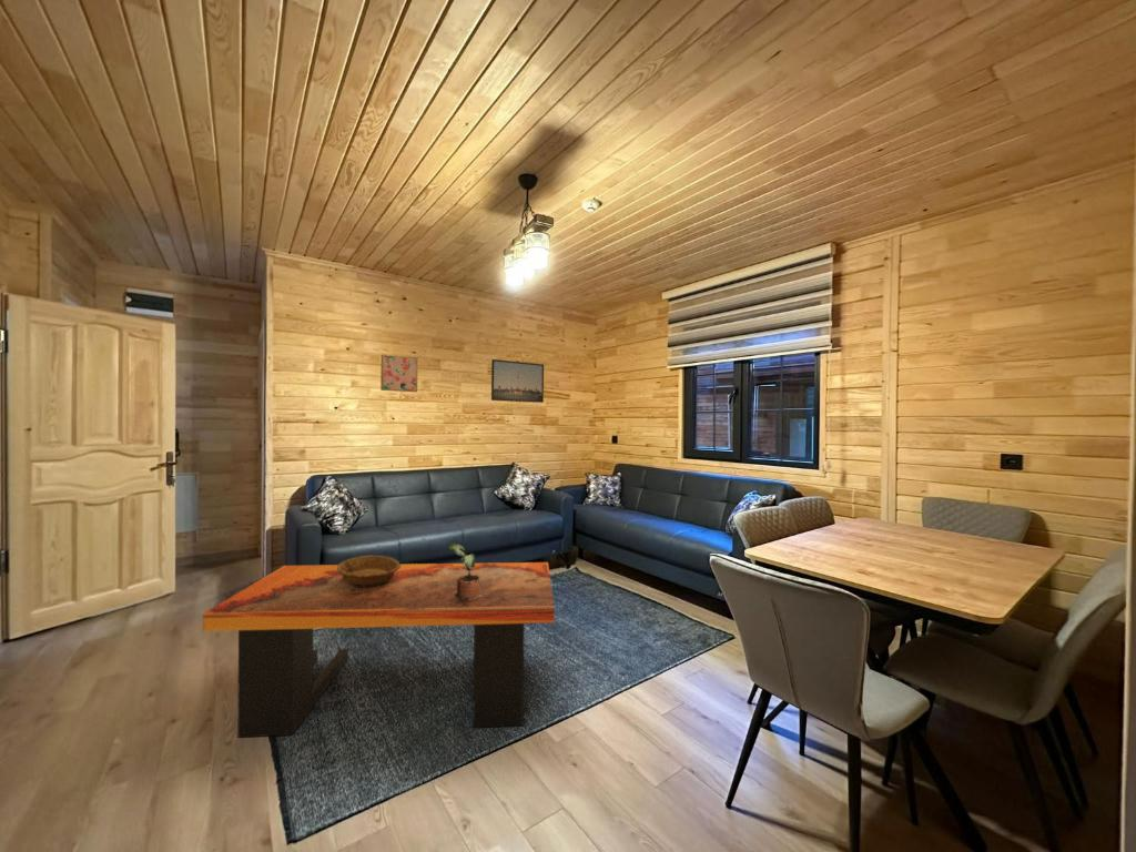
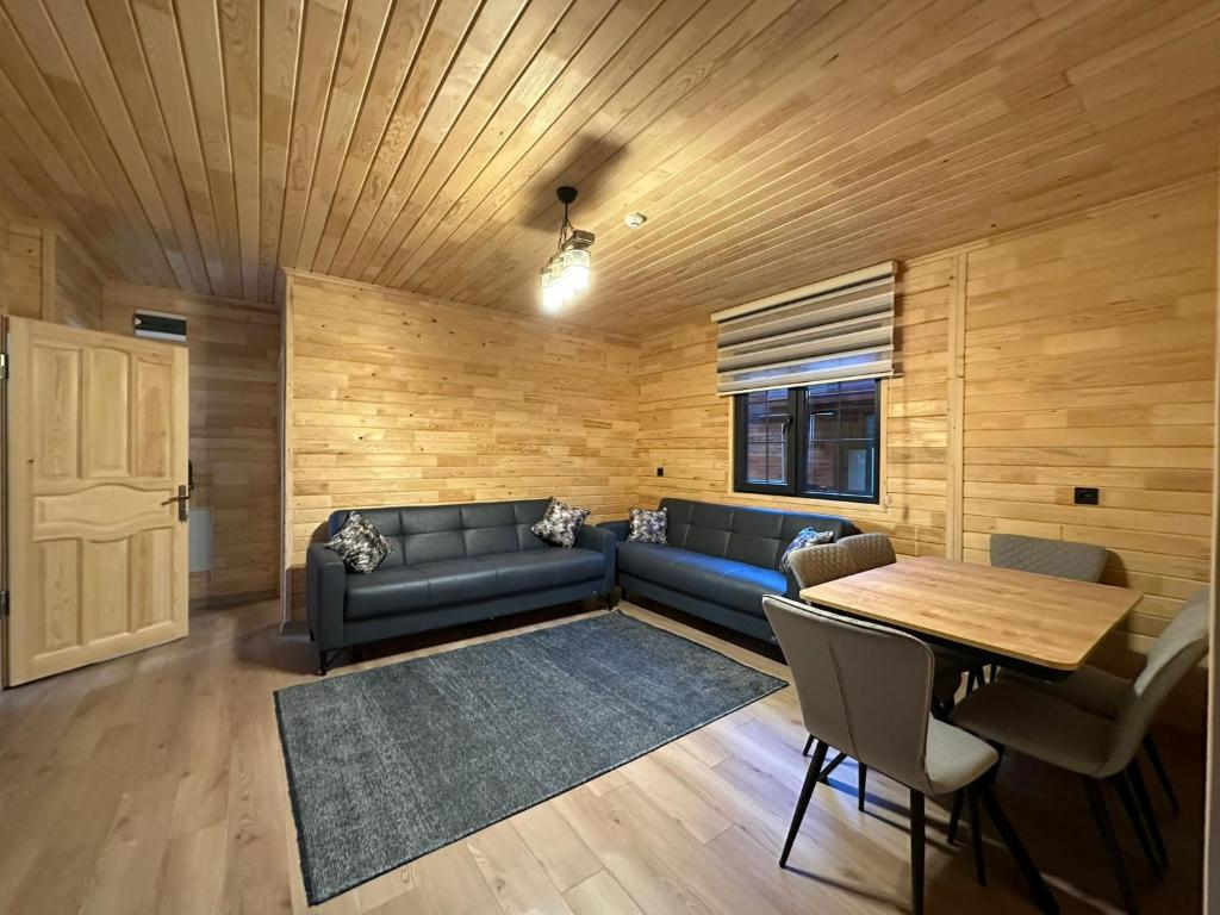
- decorative bowl [337,555,402,587]
- coffee table [202,561,556,739]
- wall art [379,354,419,393]
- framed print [490,358,545,404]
- potted plant [447,541,481,600]
